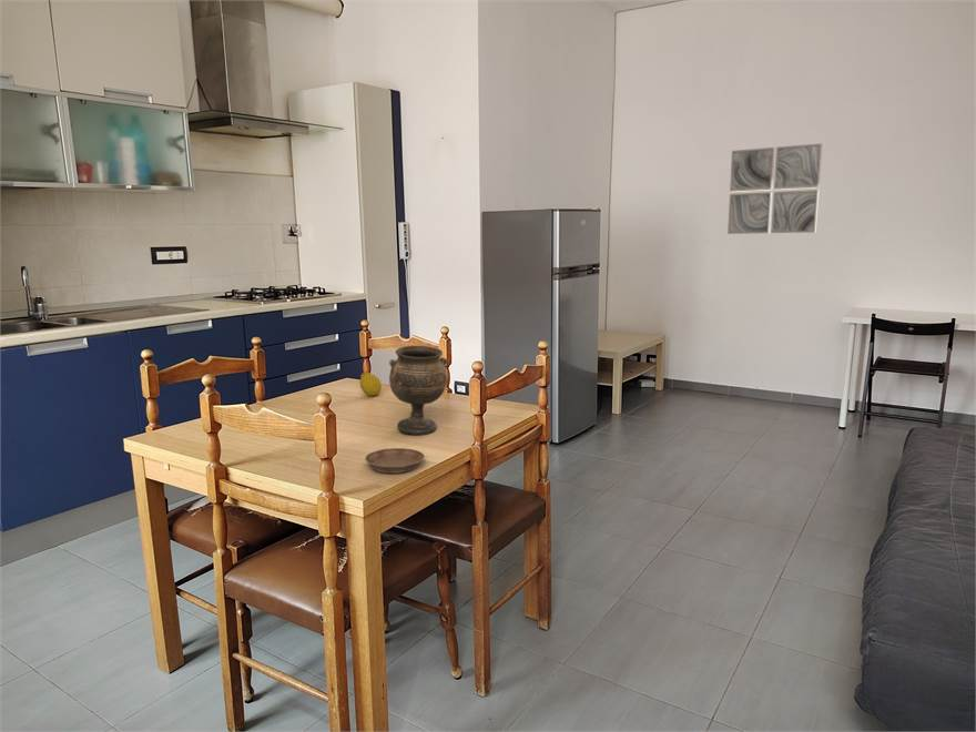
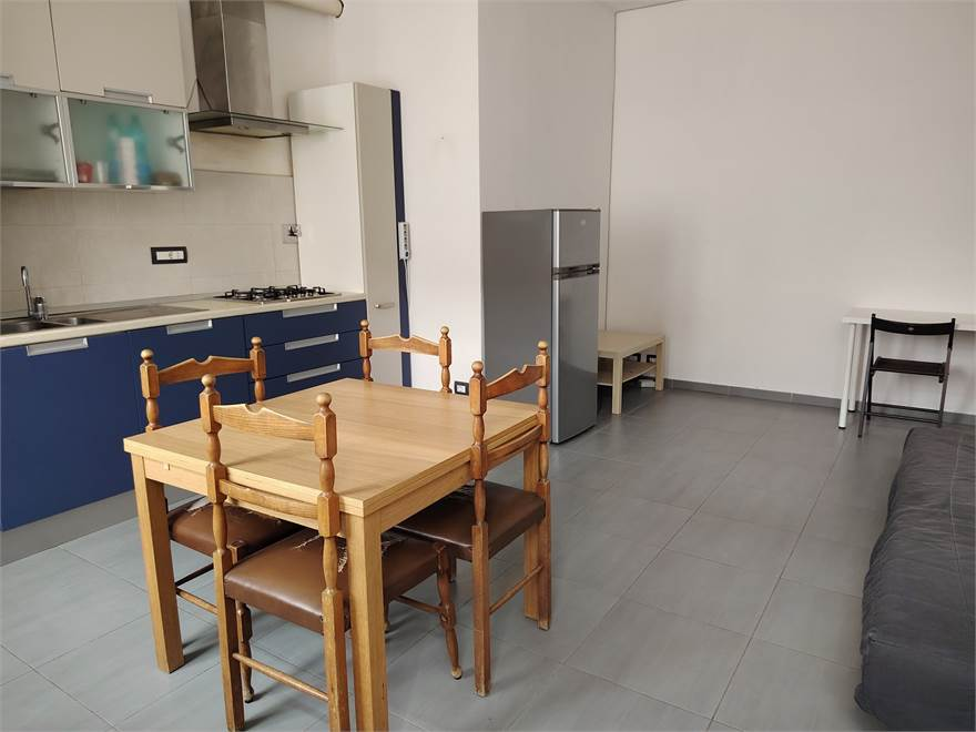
- wall art [726,142,824,235]
- fruit [358,372,383,397]
- saucer [364,447,426,475]
- goblet [388,345,449,436]
